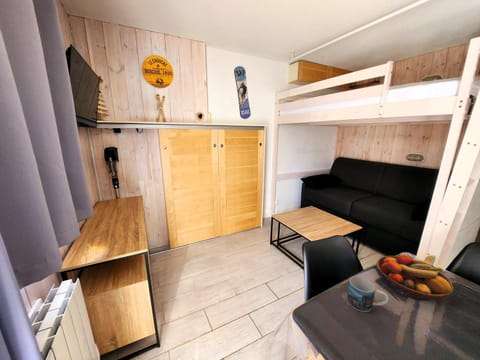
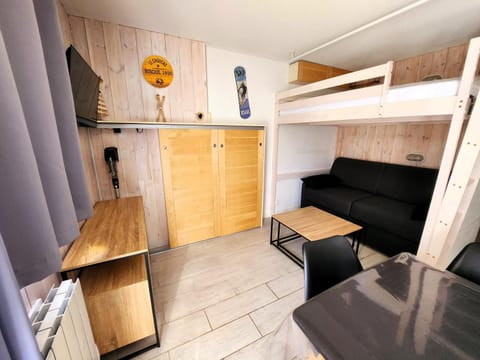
- fruit bowl [375,254,454,302]
- mug [346,275,390,313]
